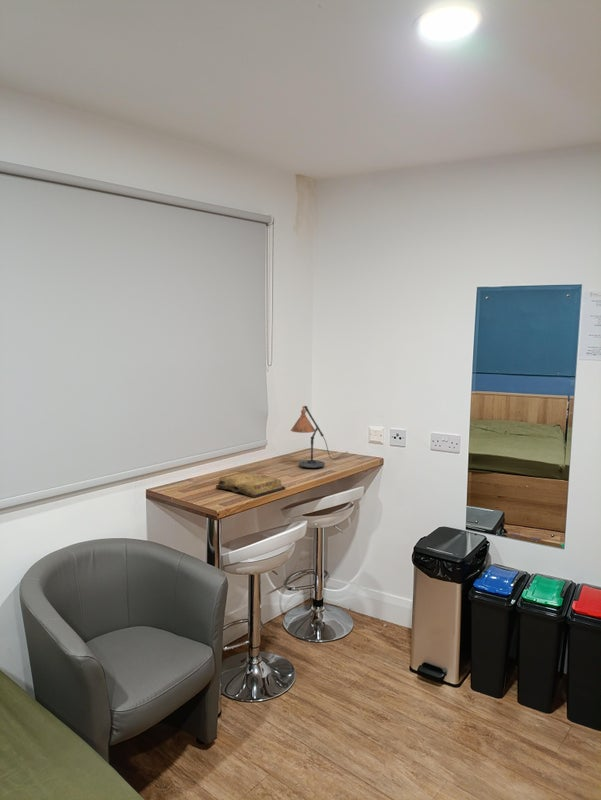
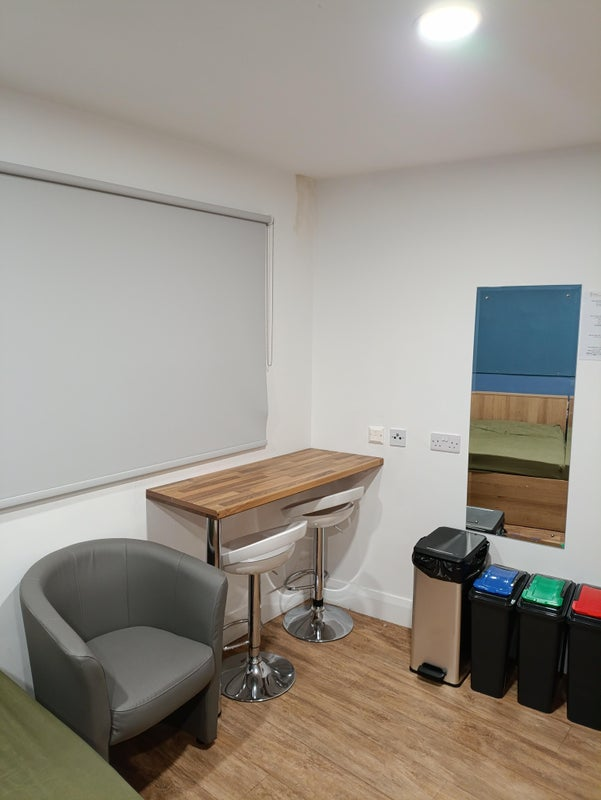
- diary [215,470,286,499]
- desk lamp [290,405,349,469]
